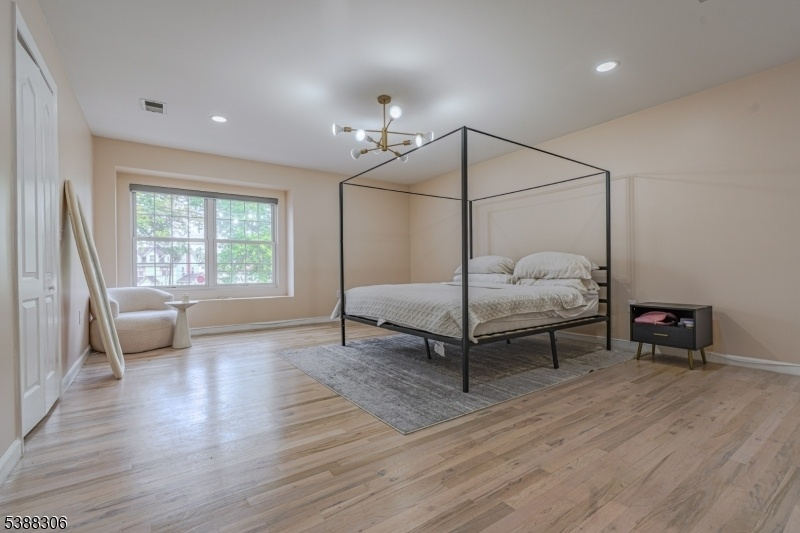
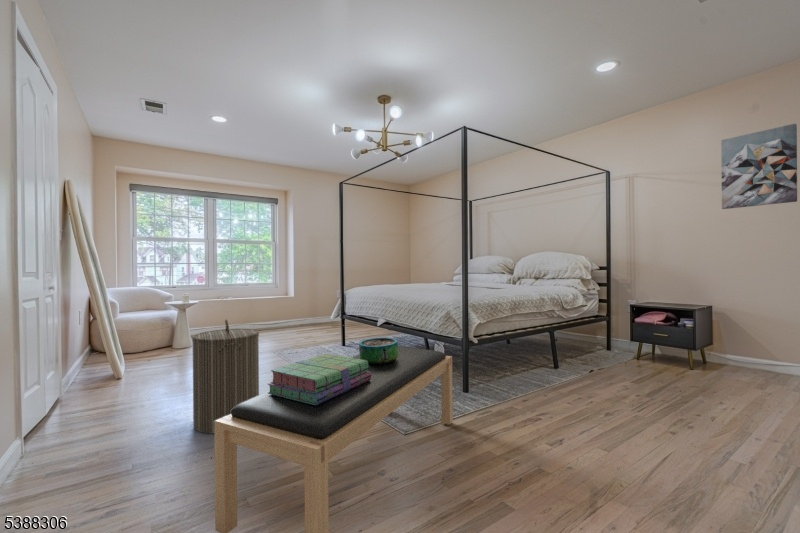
+ decorative bowl [358,336,399,365]
+ stack of books [267,353,371,405]
+ wall art [720,123,798,210]
+ bench [213,346,454,533]
+ laundry hamper [191,319,260,435]
